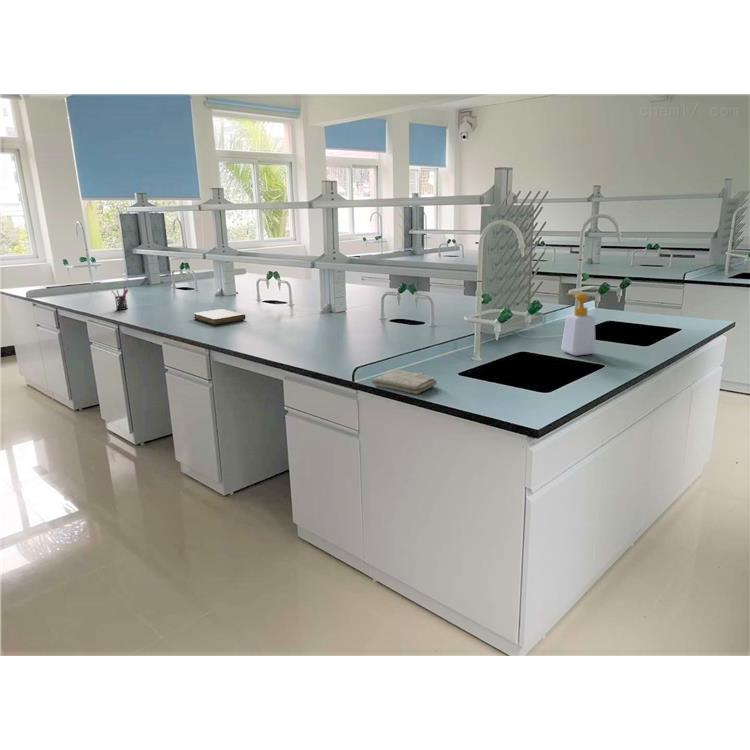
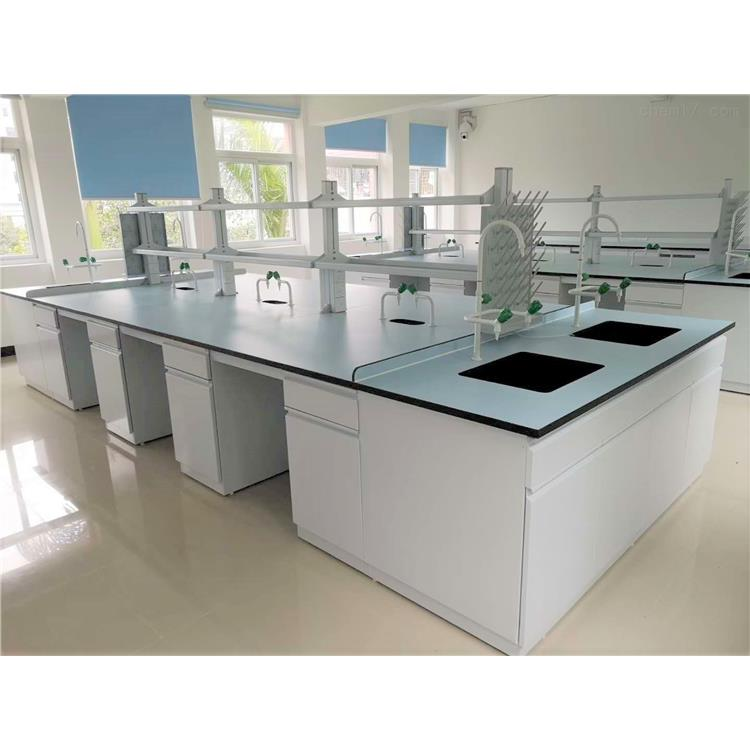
- pen holder [110,285,129,311]
- notebook [192,308,247,326]
- washcloth [371,369,438,395]
- soap bottle [560,292,597,357]
